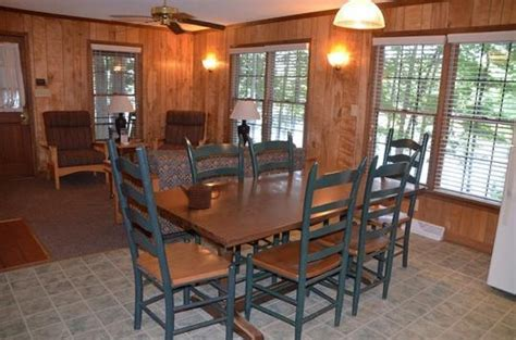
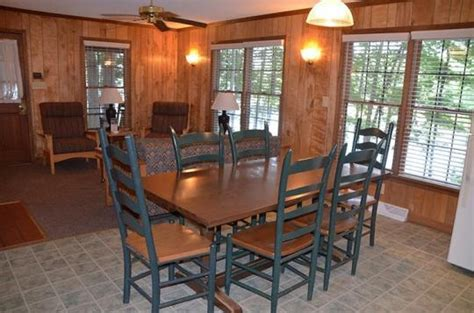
- teapot [177,178,221,210]
